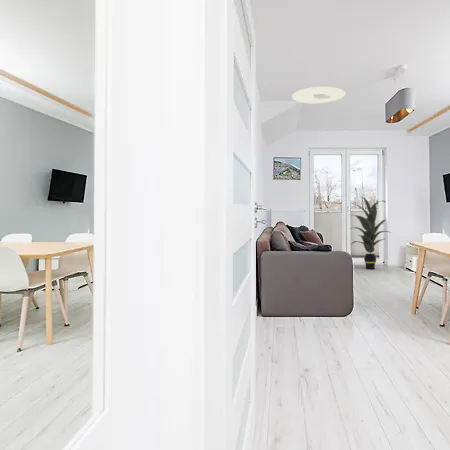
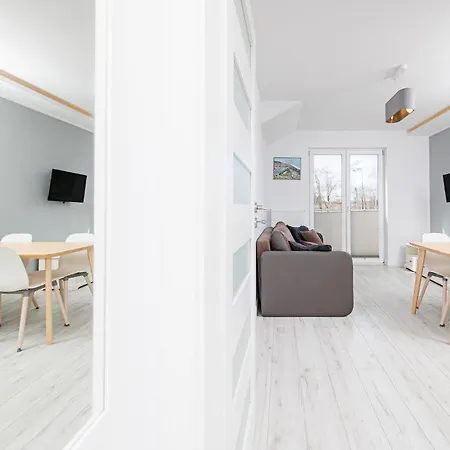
- indoor plant [349,196,392,270]
- ceiling light [291,86,347,104]
